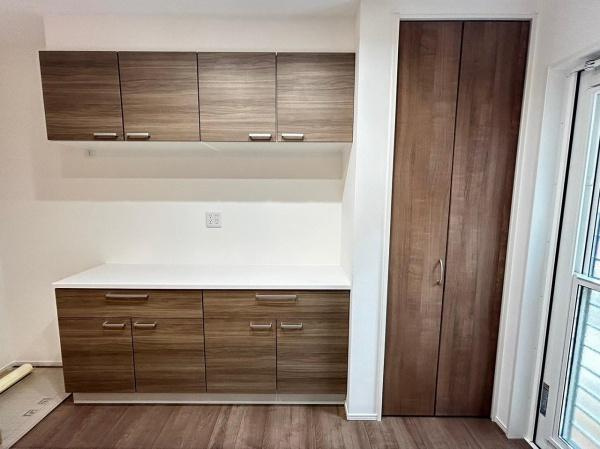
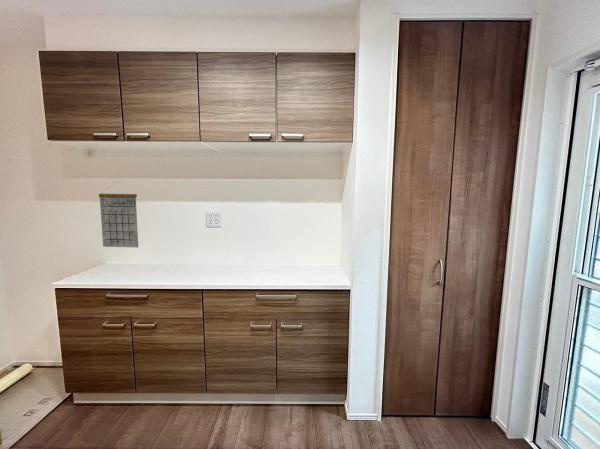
+ calendar [98,180,139,249]
